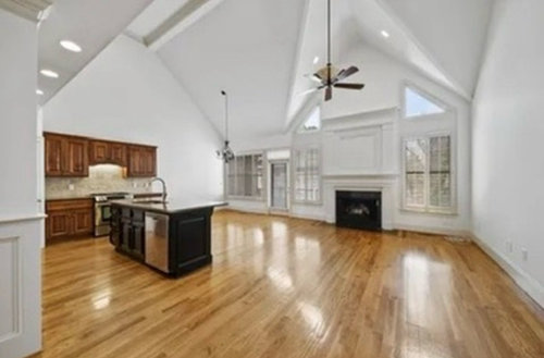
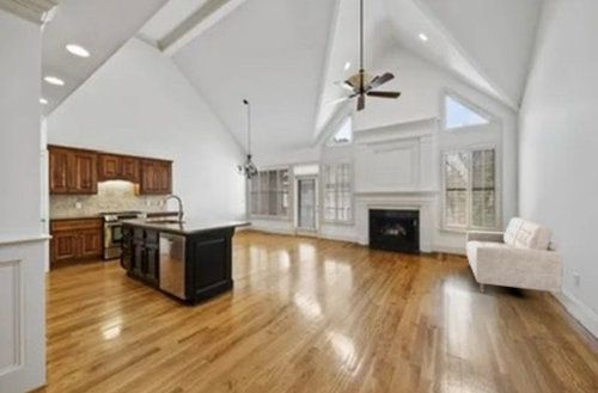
+ sofa [465,216,563,301]
